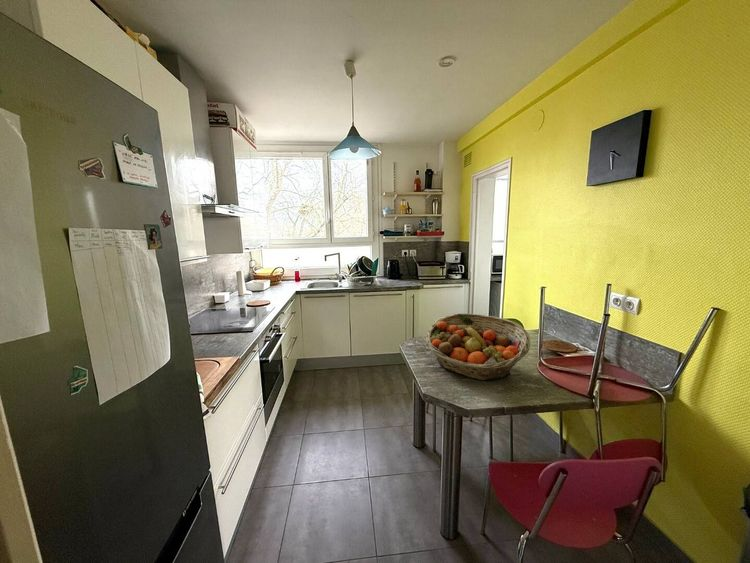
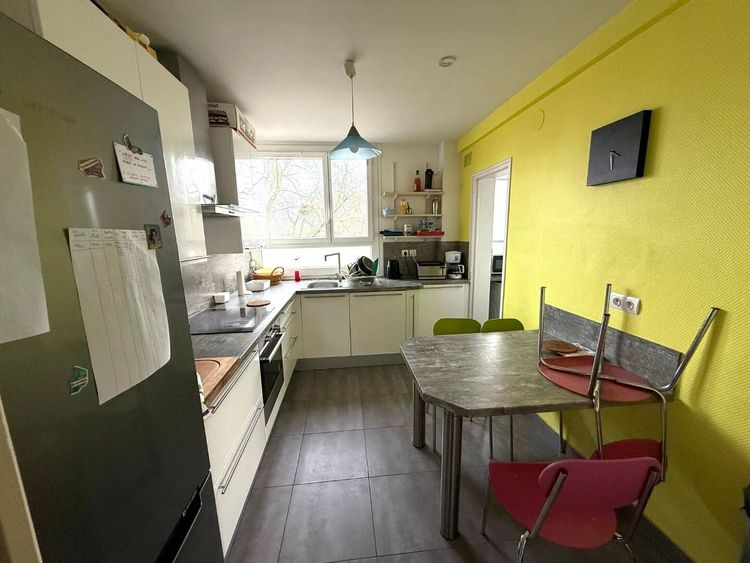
- fruit basket [425,313,531,381]
